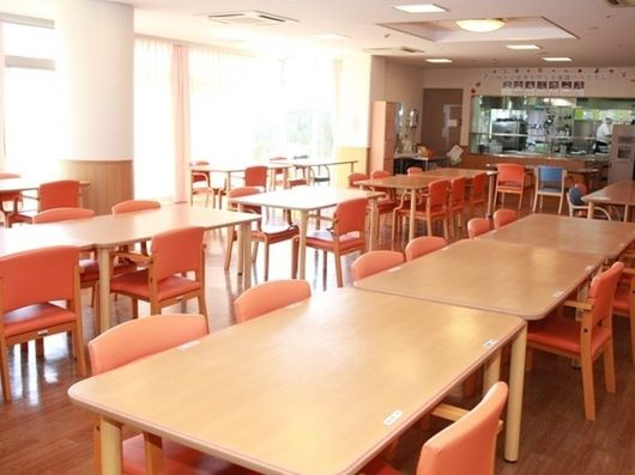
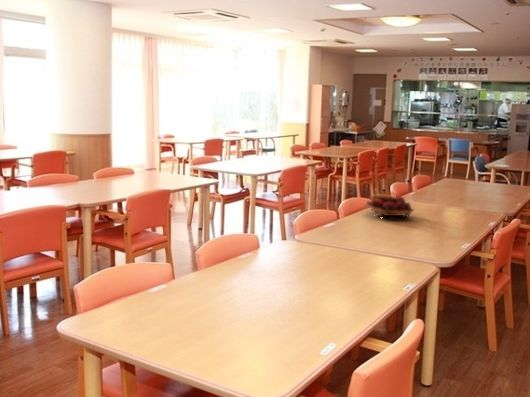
+ fruit basket [363,193,415,221]
